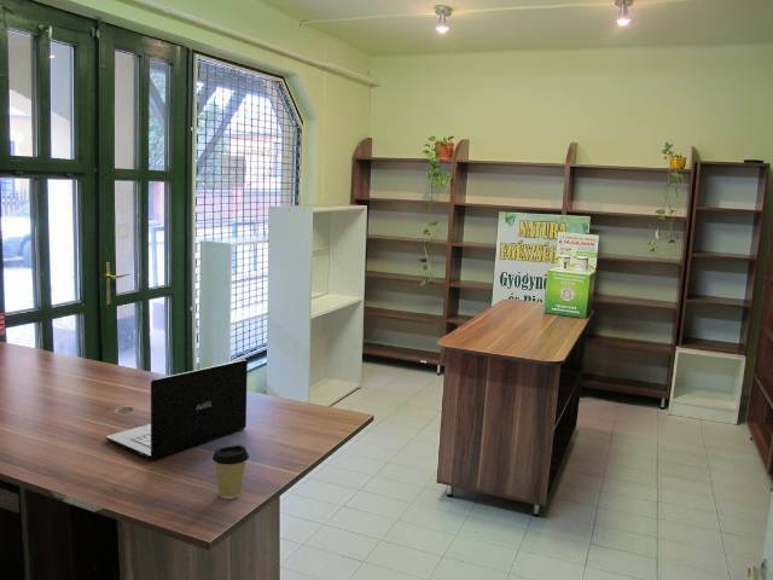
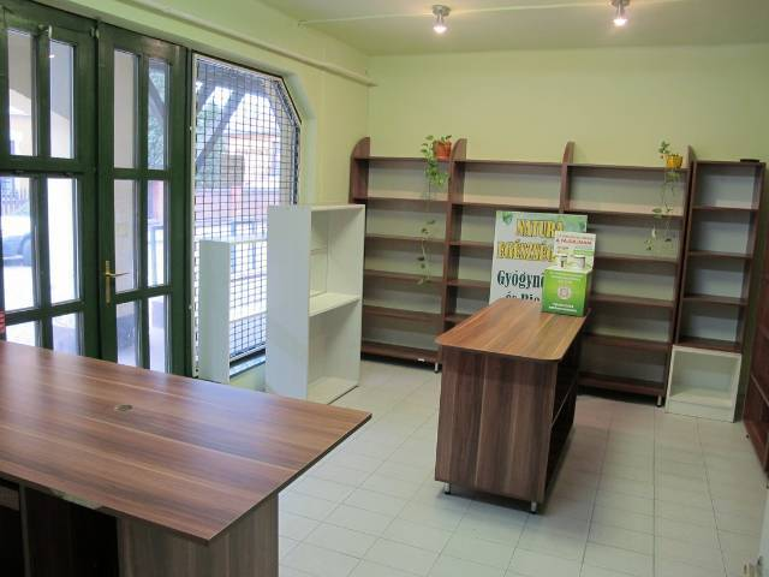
- laptop [105,359,249,460]
- coffee cup [211,443,250,500]
